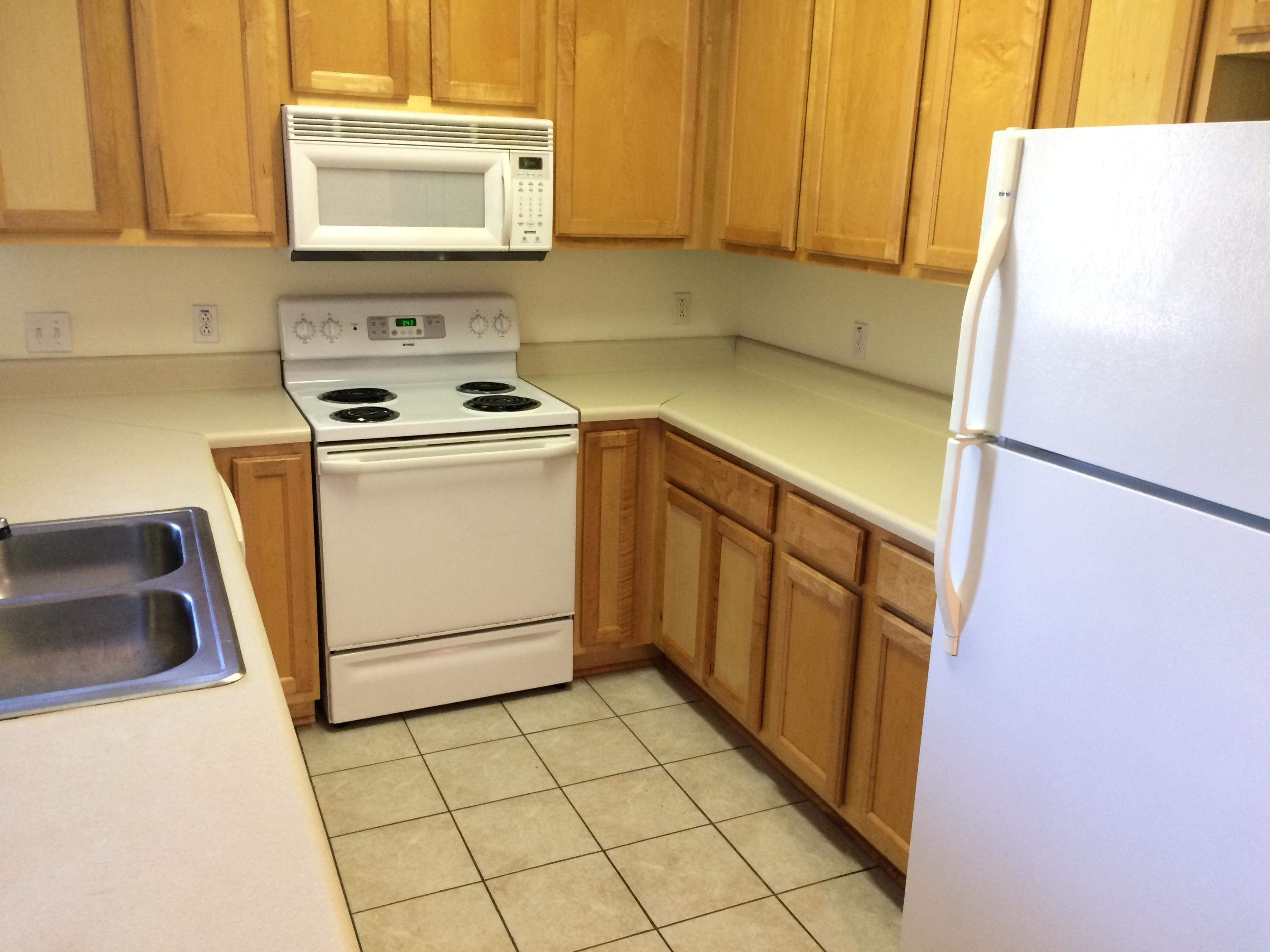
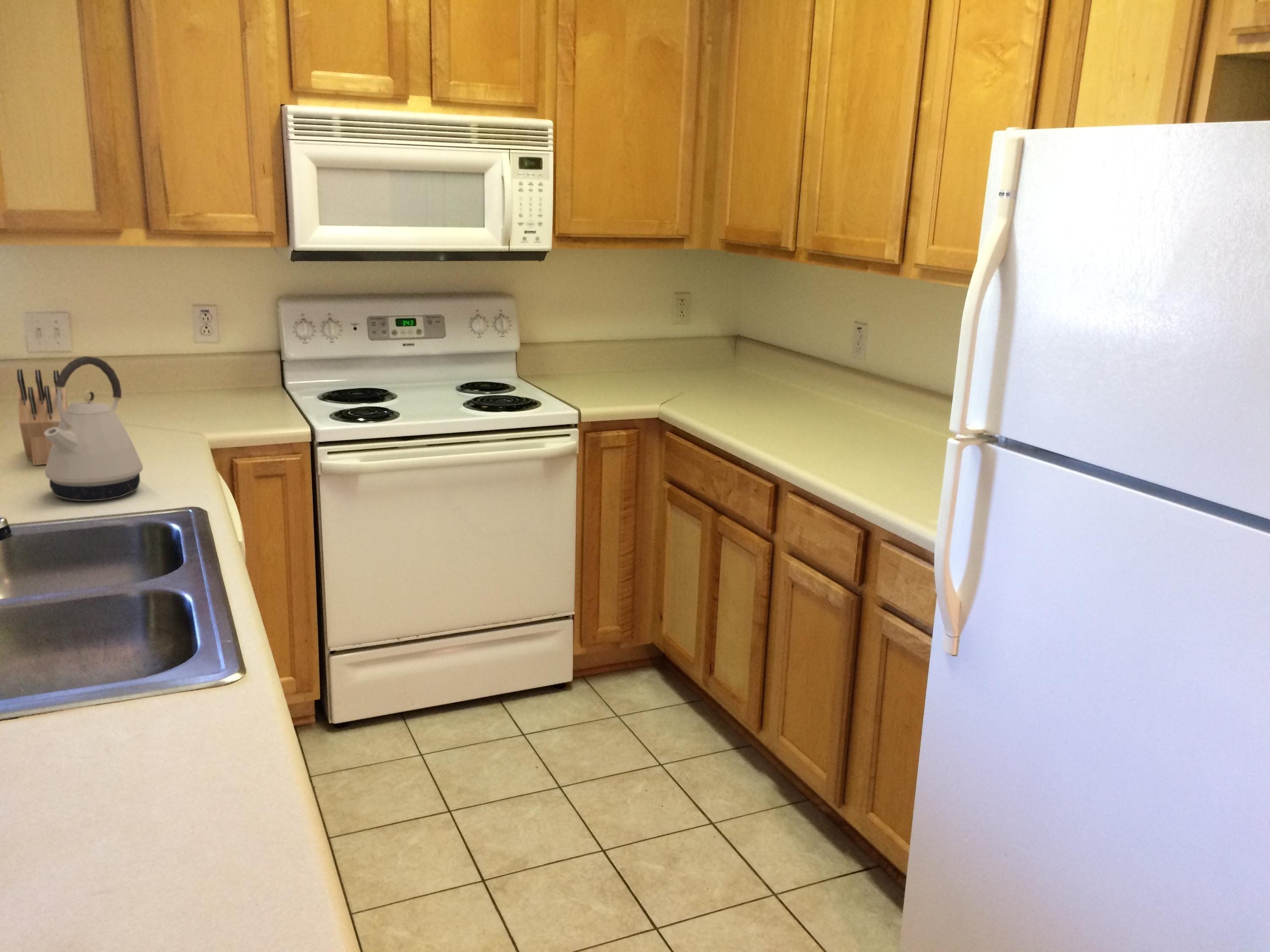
+ knife block [17,369,68,465]
+ kettle [44,356,144,502]
